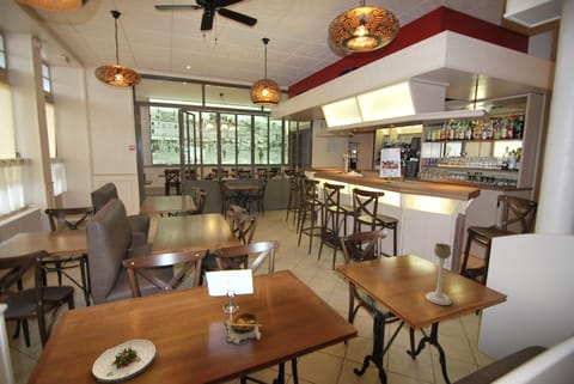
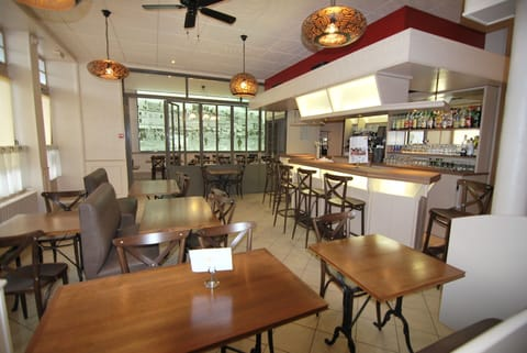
- candle holder [425,242,453,306]
- soup bowl [222,311,263,345]
- salad plate [91,339,158,384]
